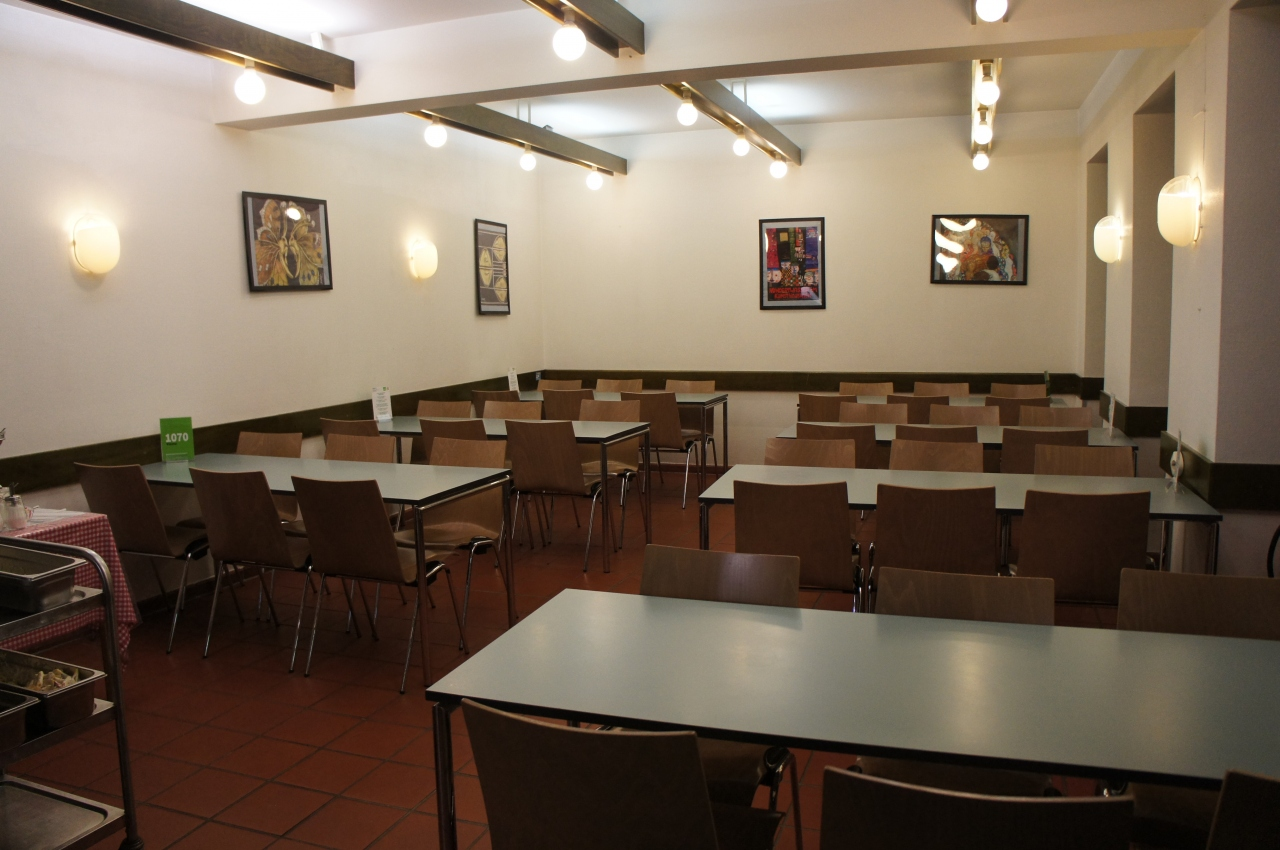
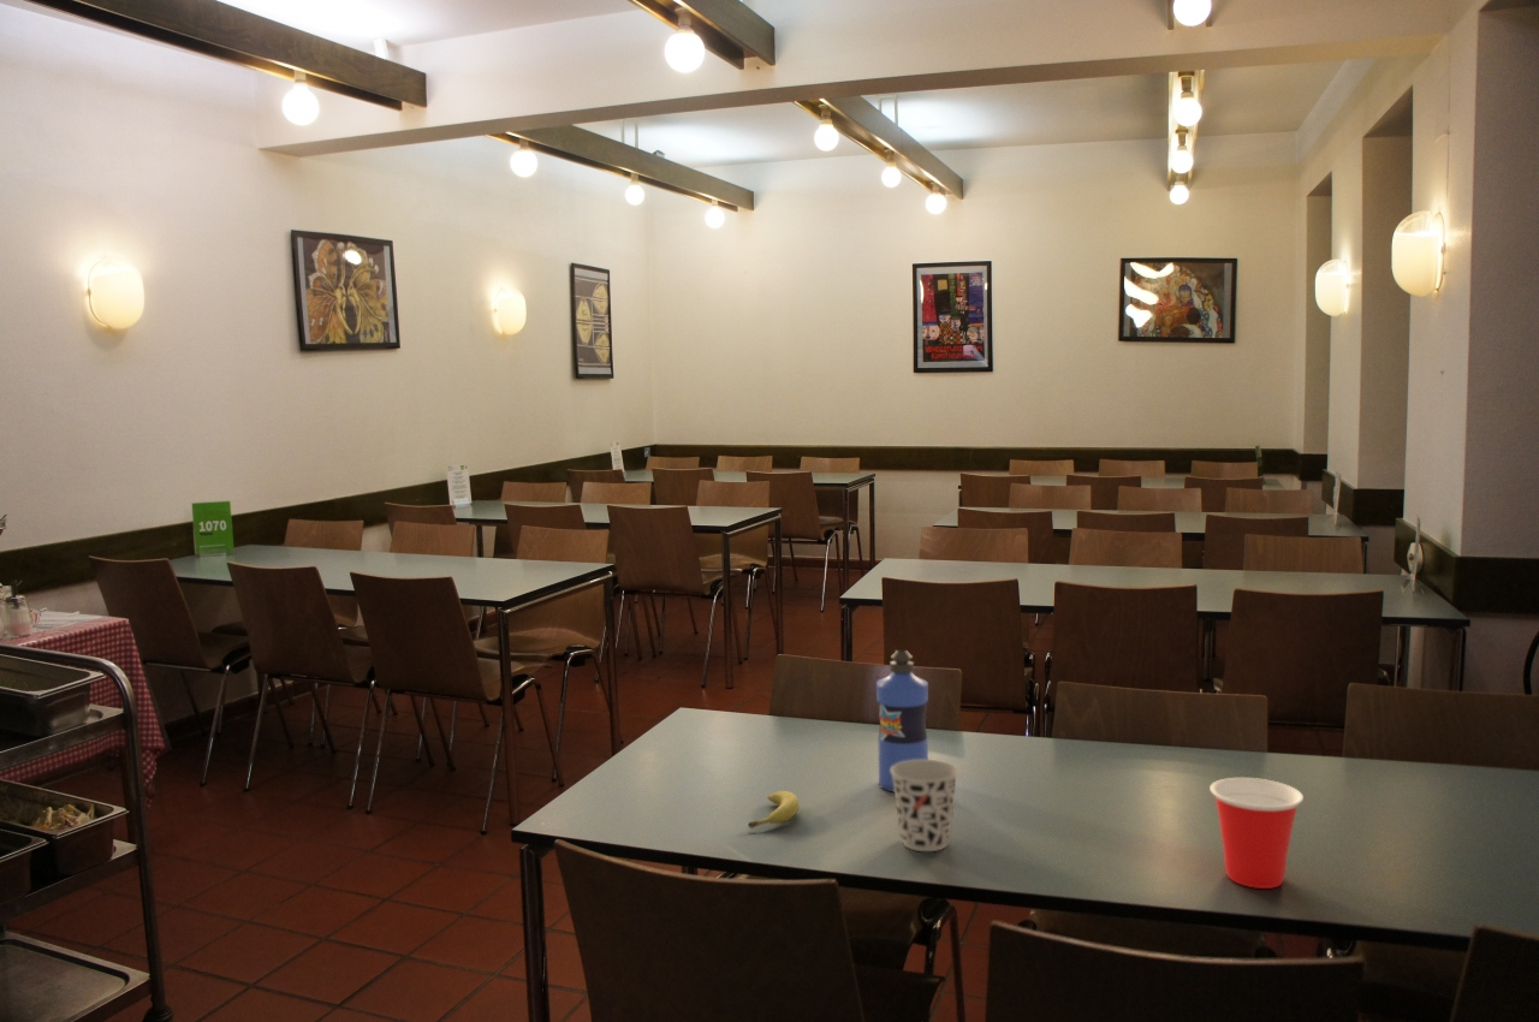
+ water bottle [875,648,929,794]
+ fruit [747,790,800,830]
+ cup [891,759,959,852]
+ cup [1208,777,1305,890]
